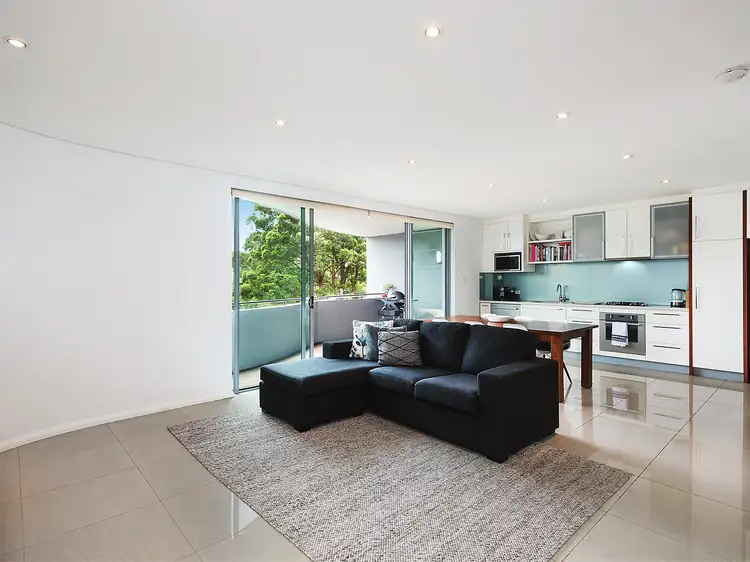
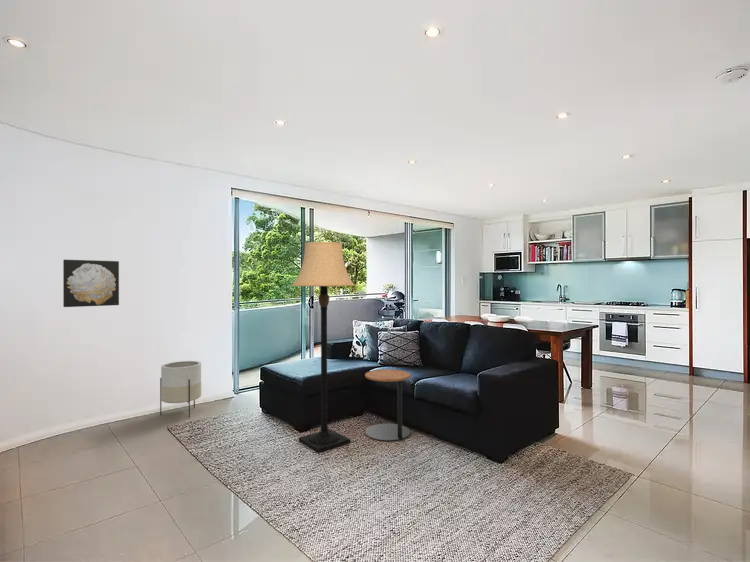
+ side table [364,368,411,442]
+ lamp [291,241,356,454]
+ planter [159,360,202,418]
+ wall art [62,259,120,308]
